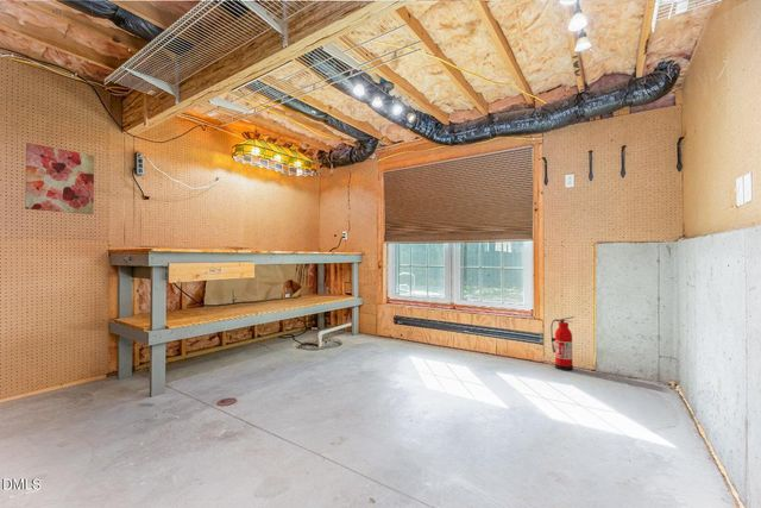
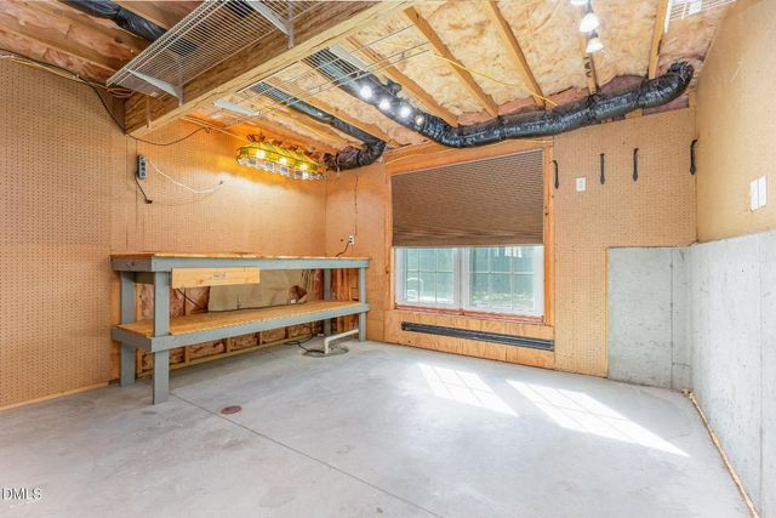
- fire extinguisher [549,315,576,371]
- wall art [24,142,95,215]
